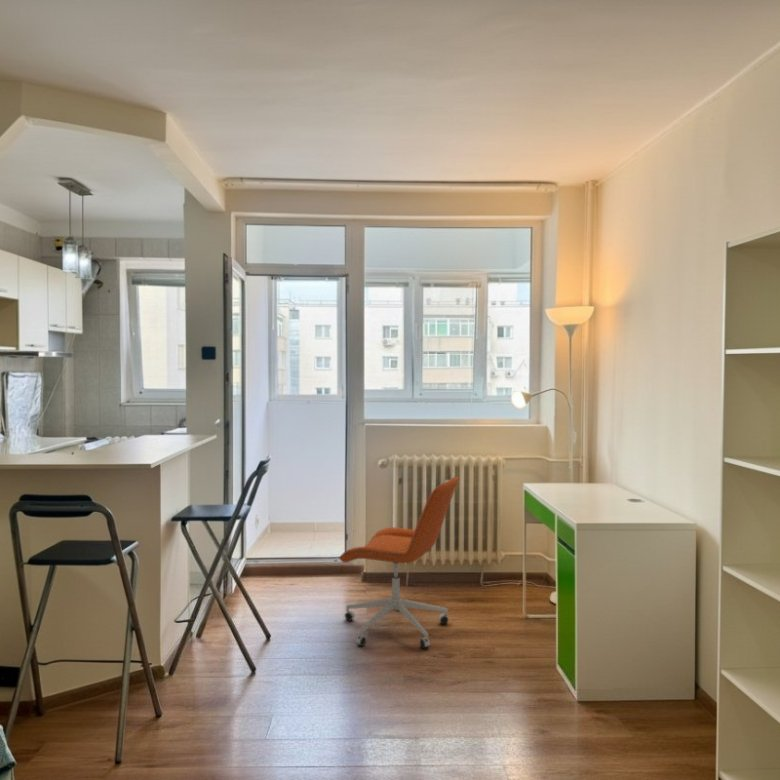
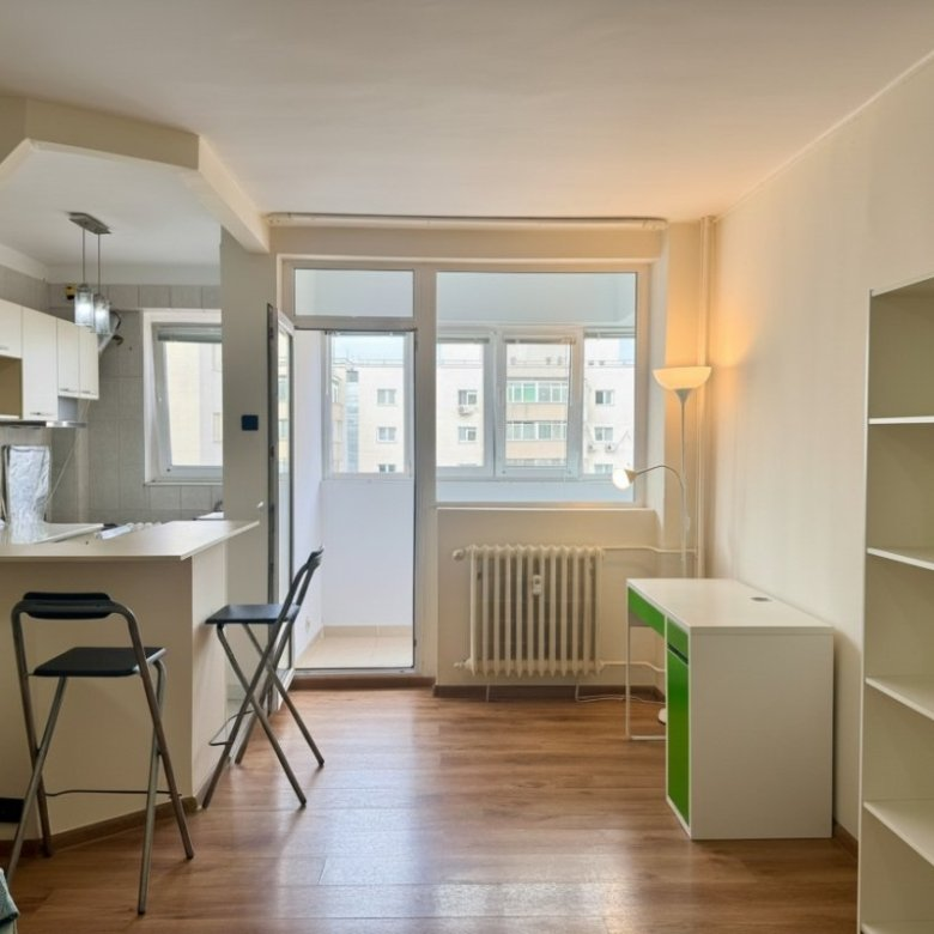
- office chair [338,475,460,650]
